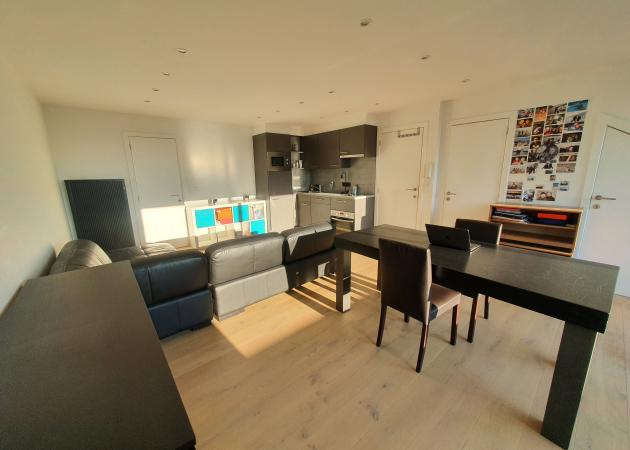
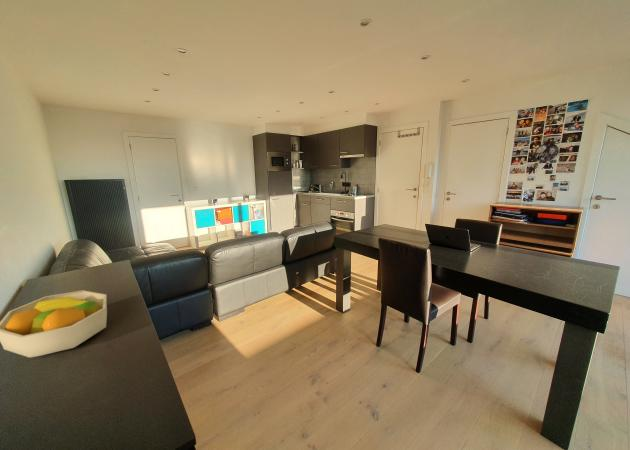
+ fruit bowl [0,289,108,359]
